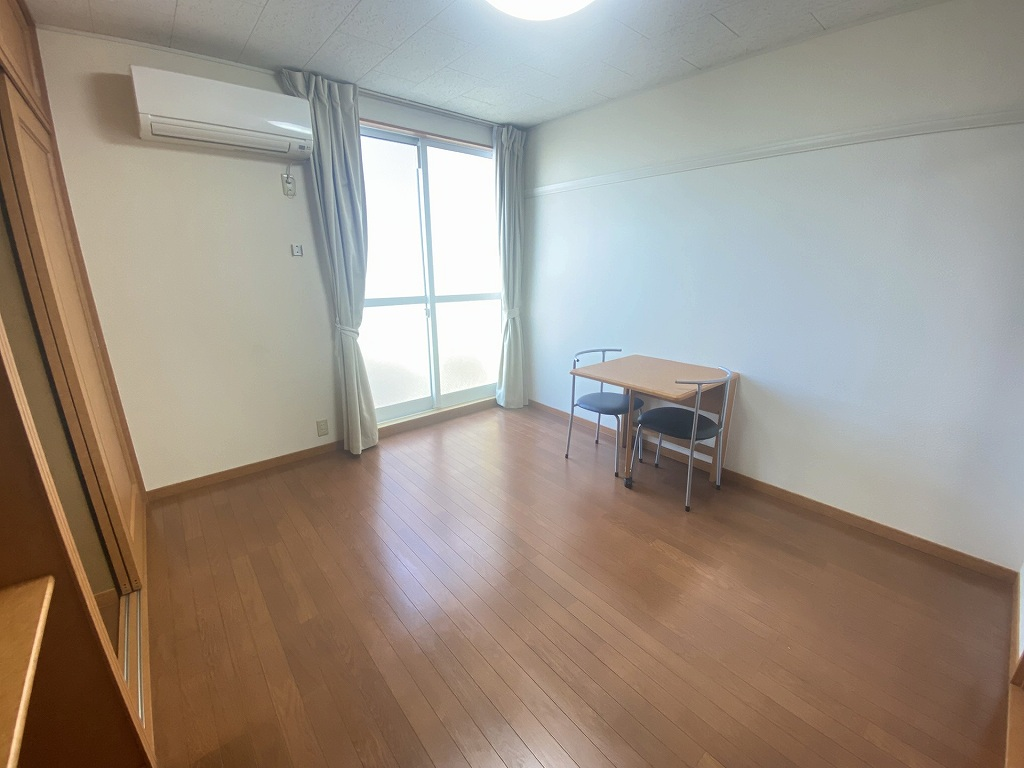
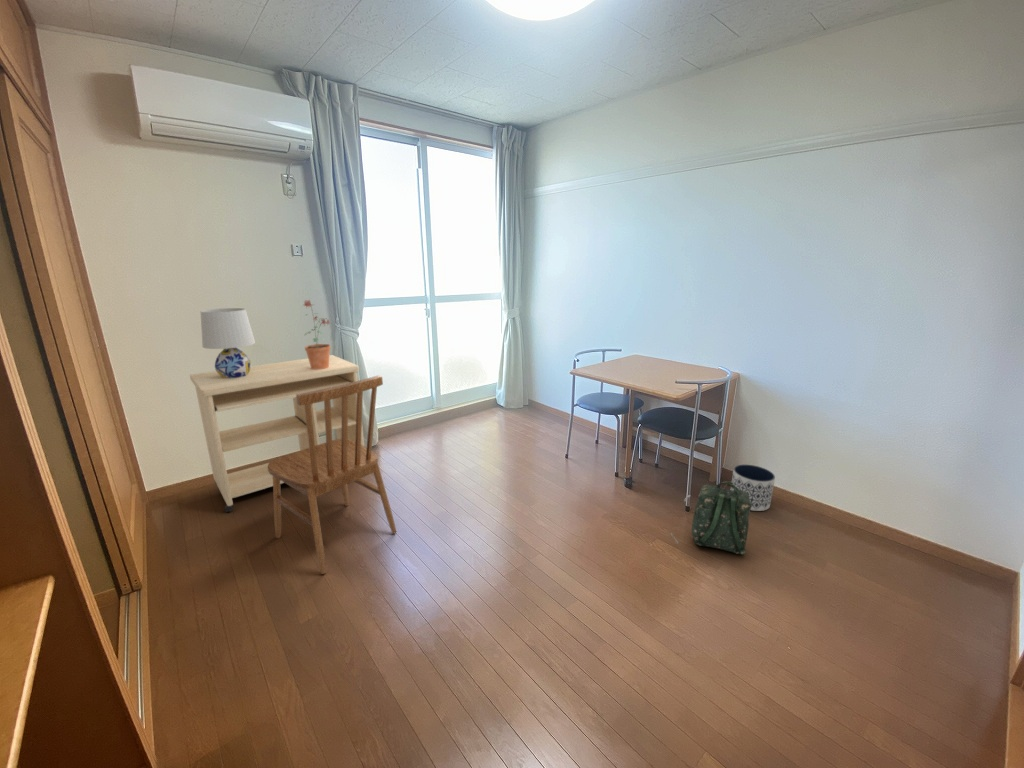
+ planter [730,464,776,512]
+ dining chair [268,375,397,575]
+ potted plant [303,299,331,369]
+ desk [189,354,365,513]
+ backpack [670,480,752,555]
+ table lamp [200,307,256,378]
